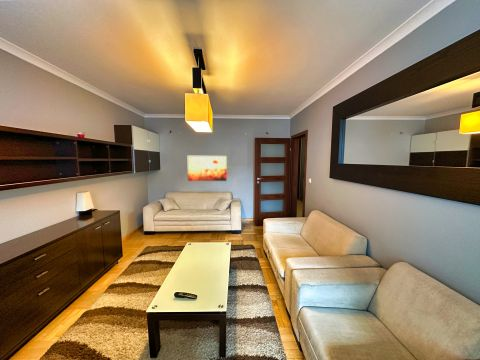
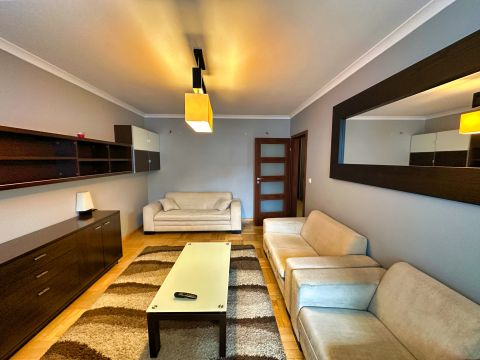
- wall art [187,155,228,182]
